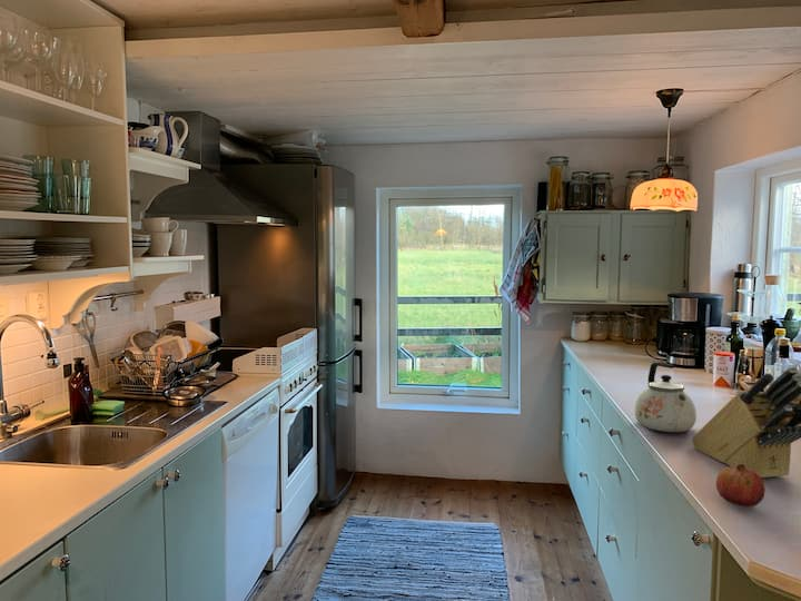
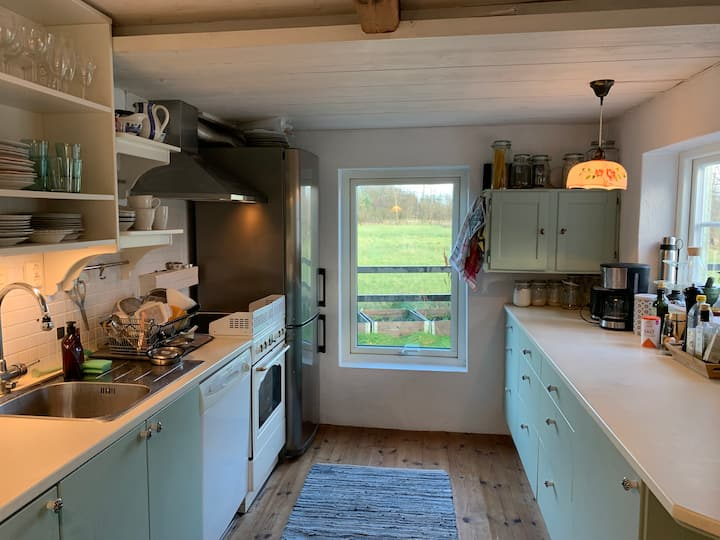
- kettle [634,362,698,433]
- knife block [691,365,801,479]
- fruit [715,464,767,508]
